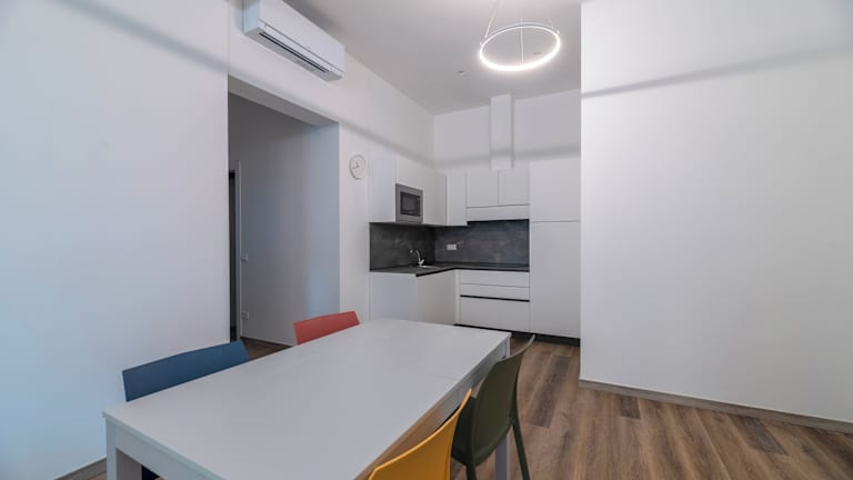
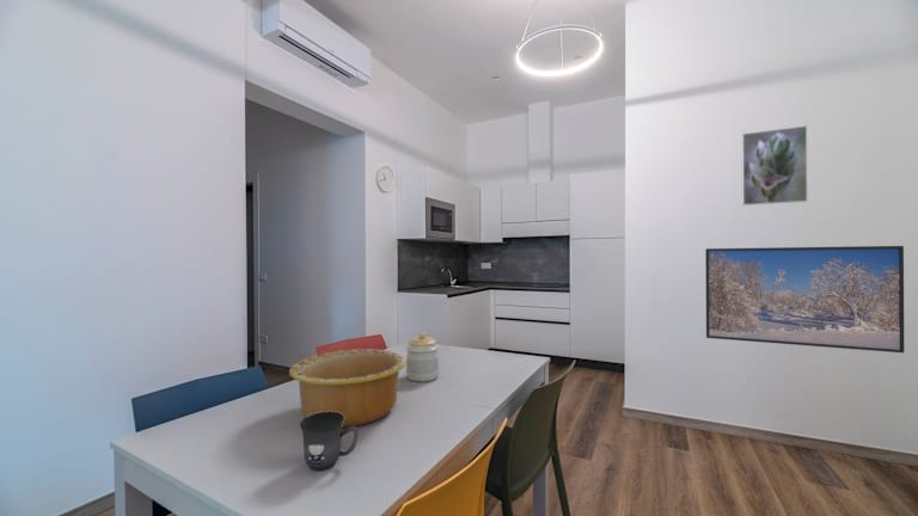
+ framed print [740,124,809,207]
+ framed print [704,245,905,354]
+ jar [405,332,440,382]
+ bowl [288,348,406,429]
+ mug [299,411,359,472]
